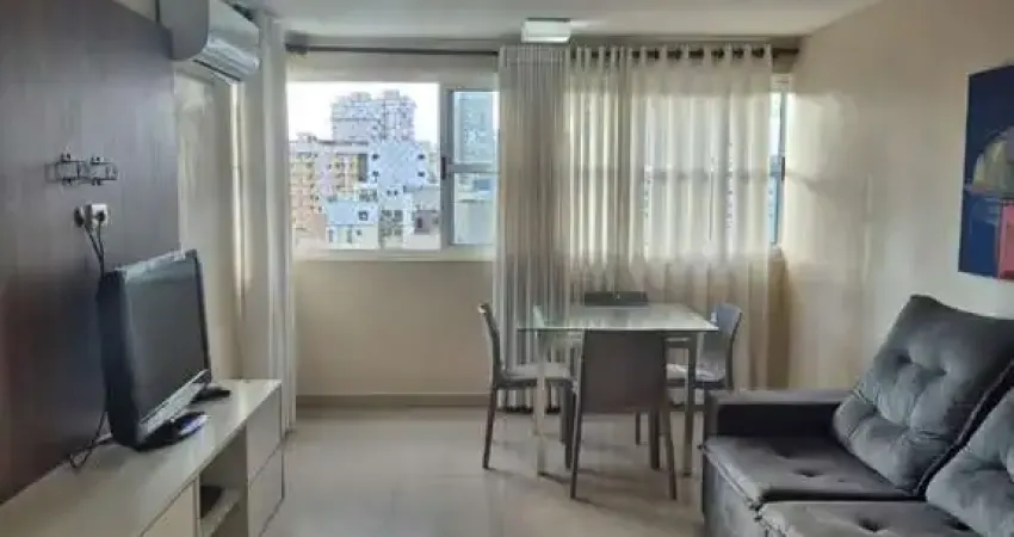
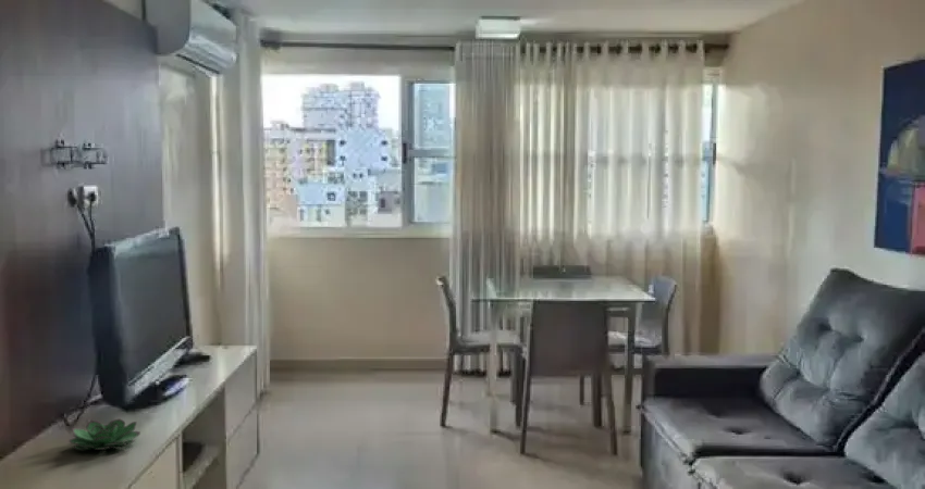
+ succulent plant [67,417,141,451]
